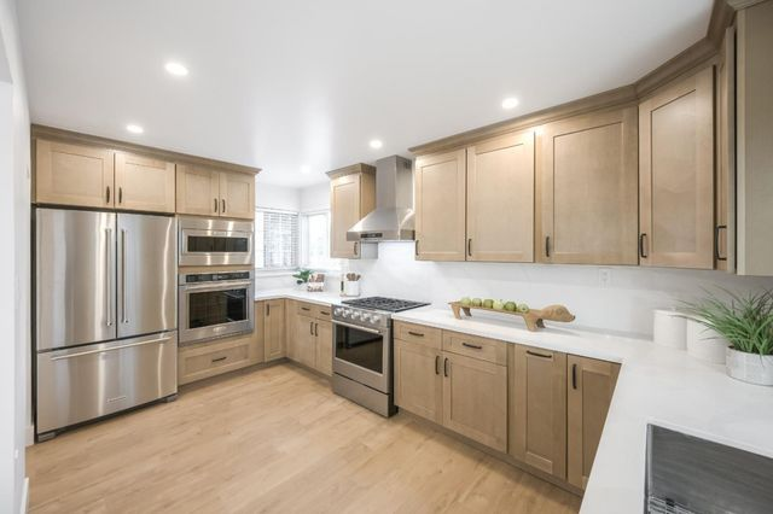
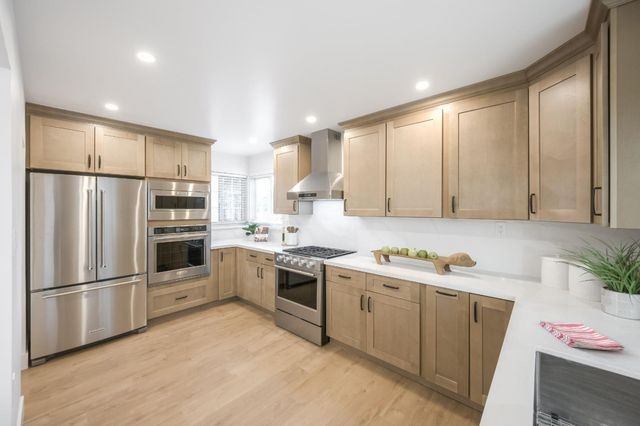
+ dish towel [539,320,626,352]
